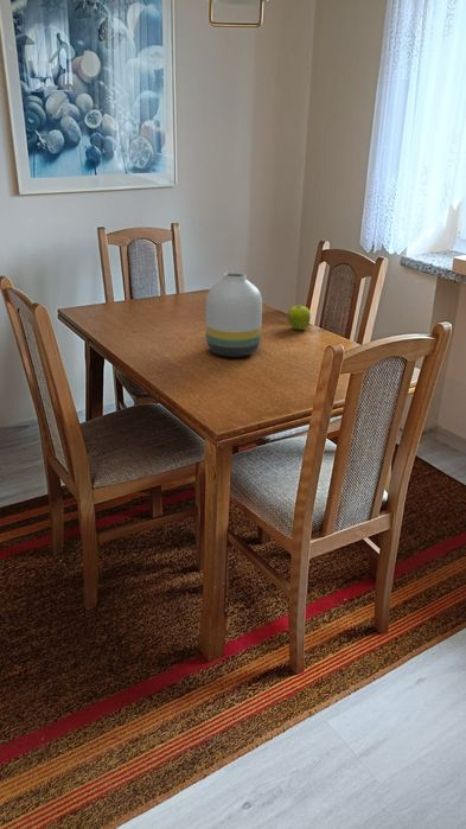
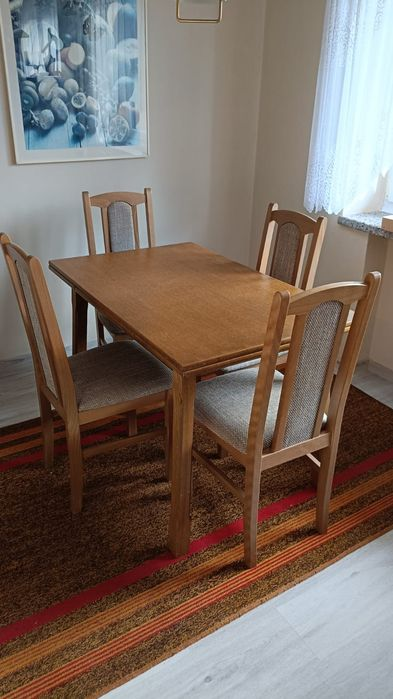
- vase [205,272,263,358]
- fruit [287,305,312,331]
